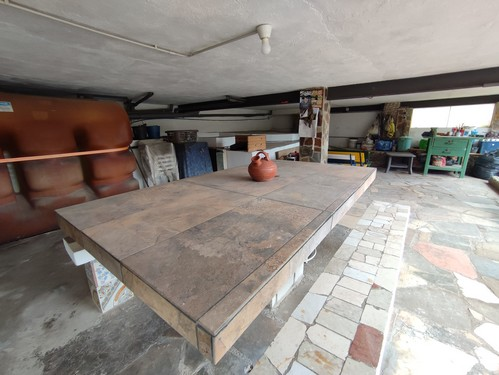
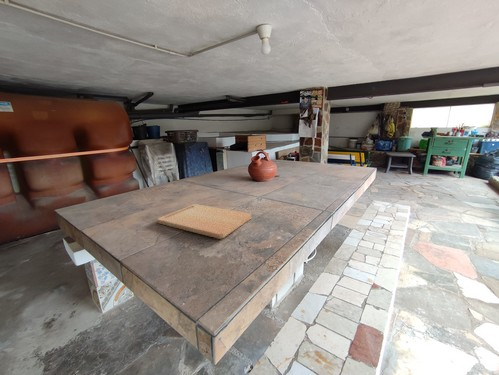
+ cutting board [157,203,252,240]
